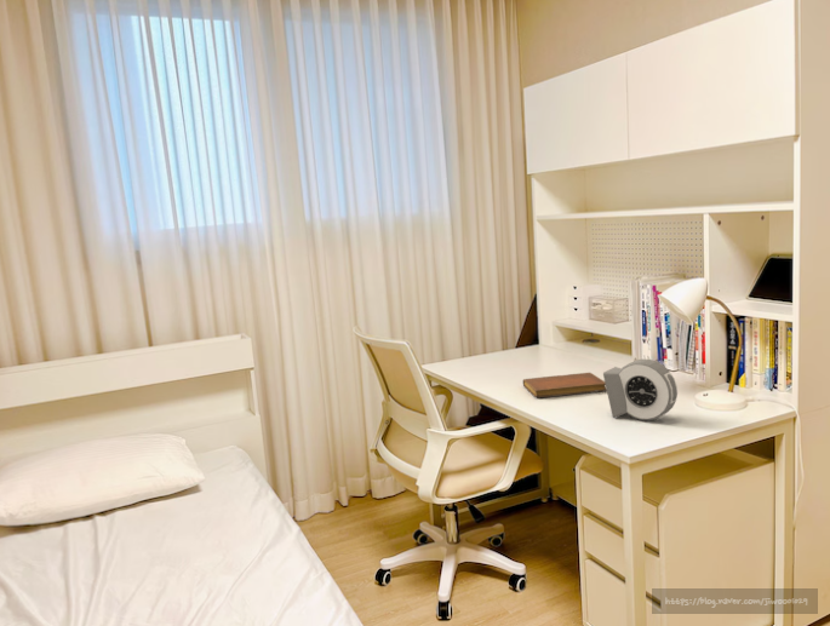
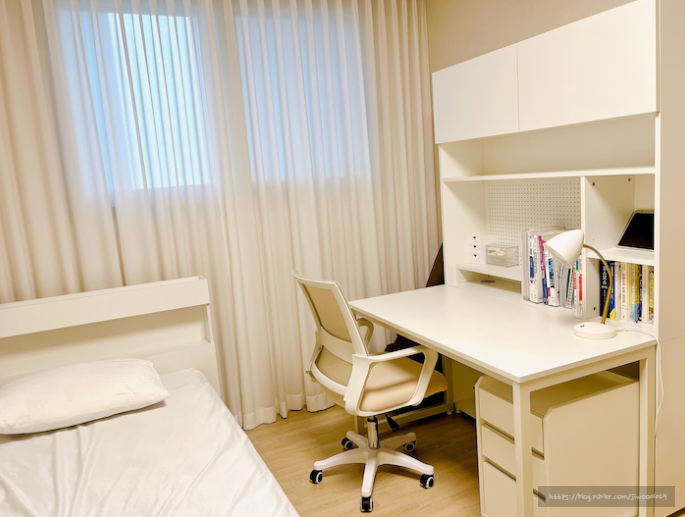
- alarm clock [602,358,679,421]
- notebook [522,372,607,398]
